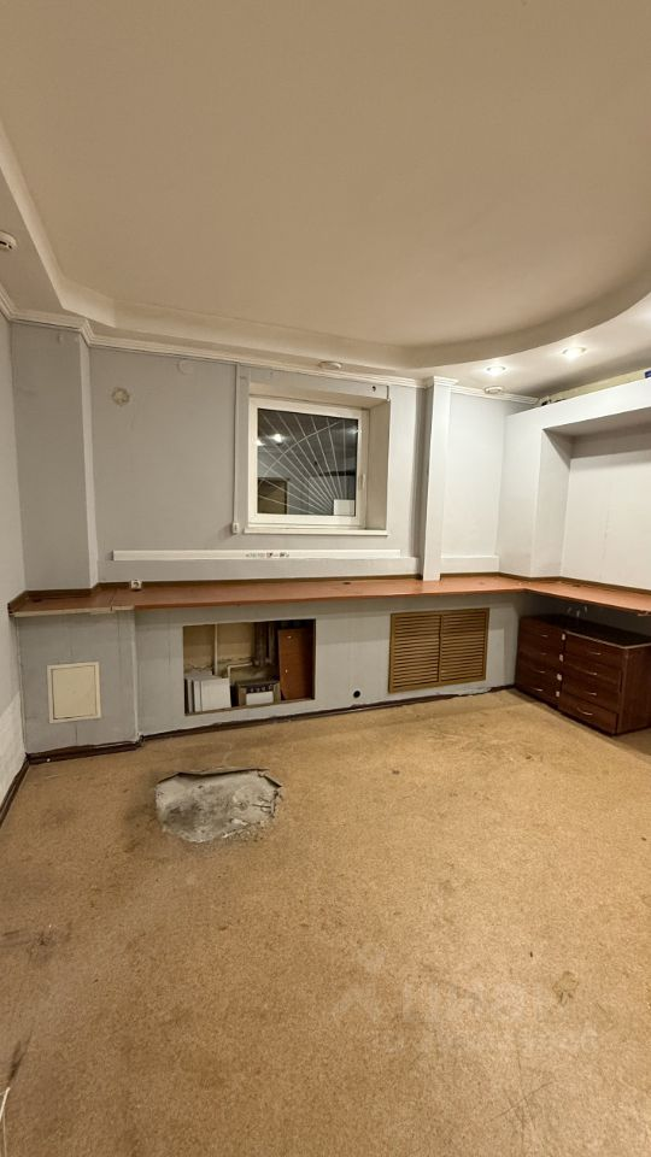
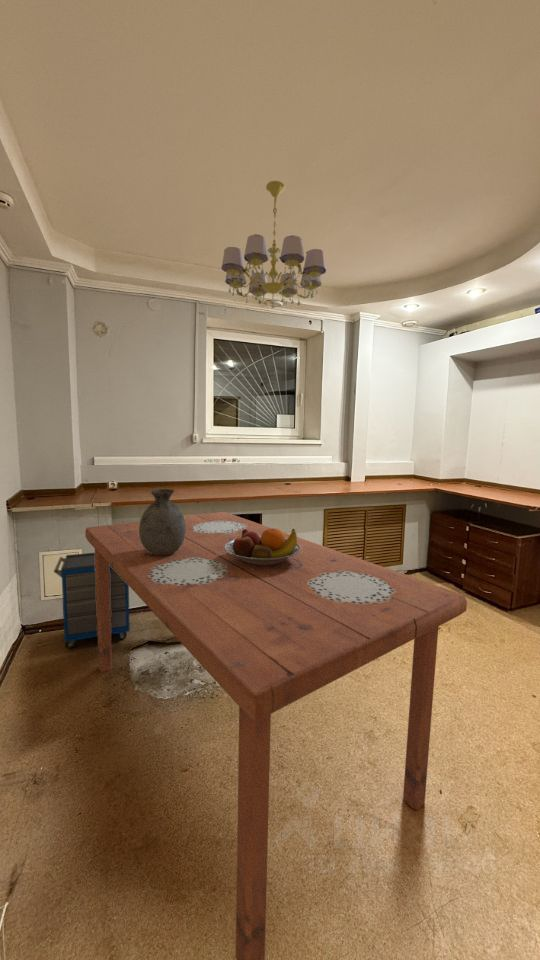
+ chandelier [220,180,327,309]
+ fruit bowl [225,527,301,565]
+ table [84,511,468,960]
+ vase [139,488,186,555]
+ cabinet [53,552,131,650]
